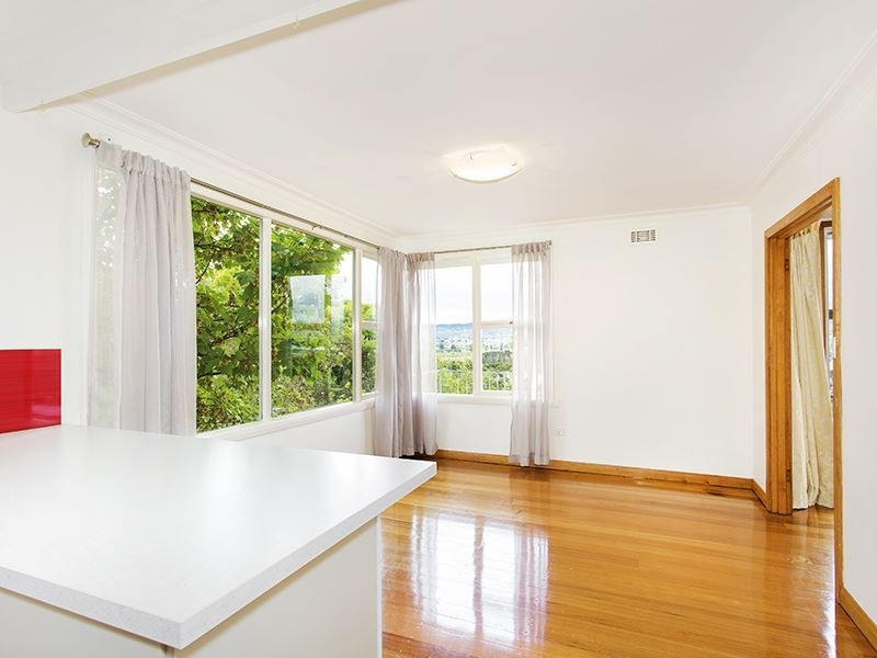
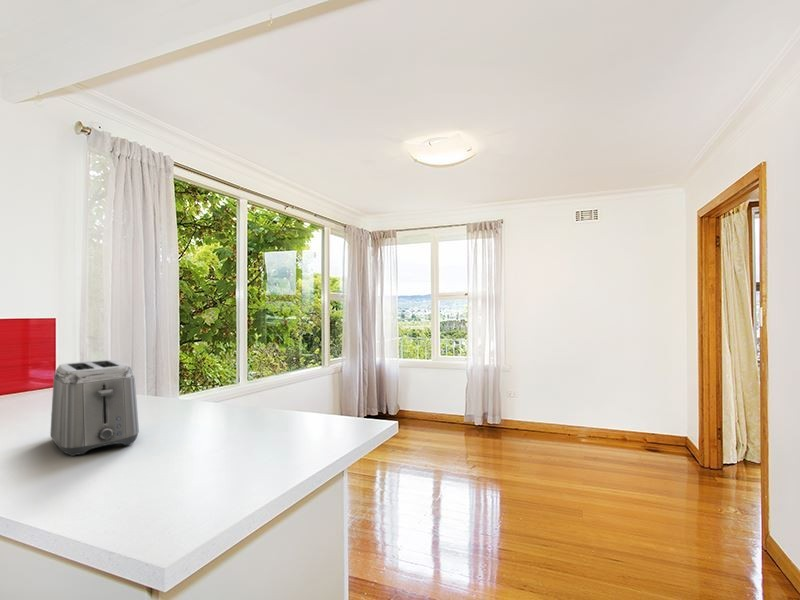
+ toaster [49,359,140,457]
